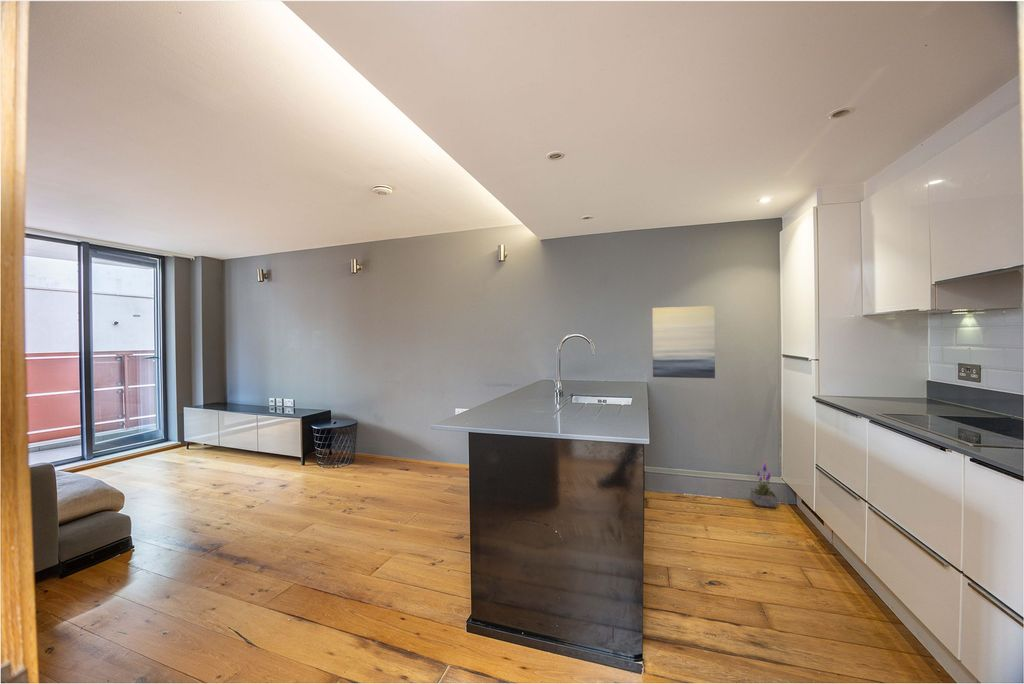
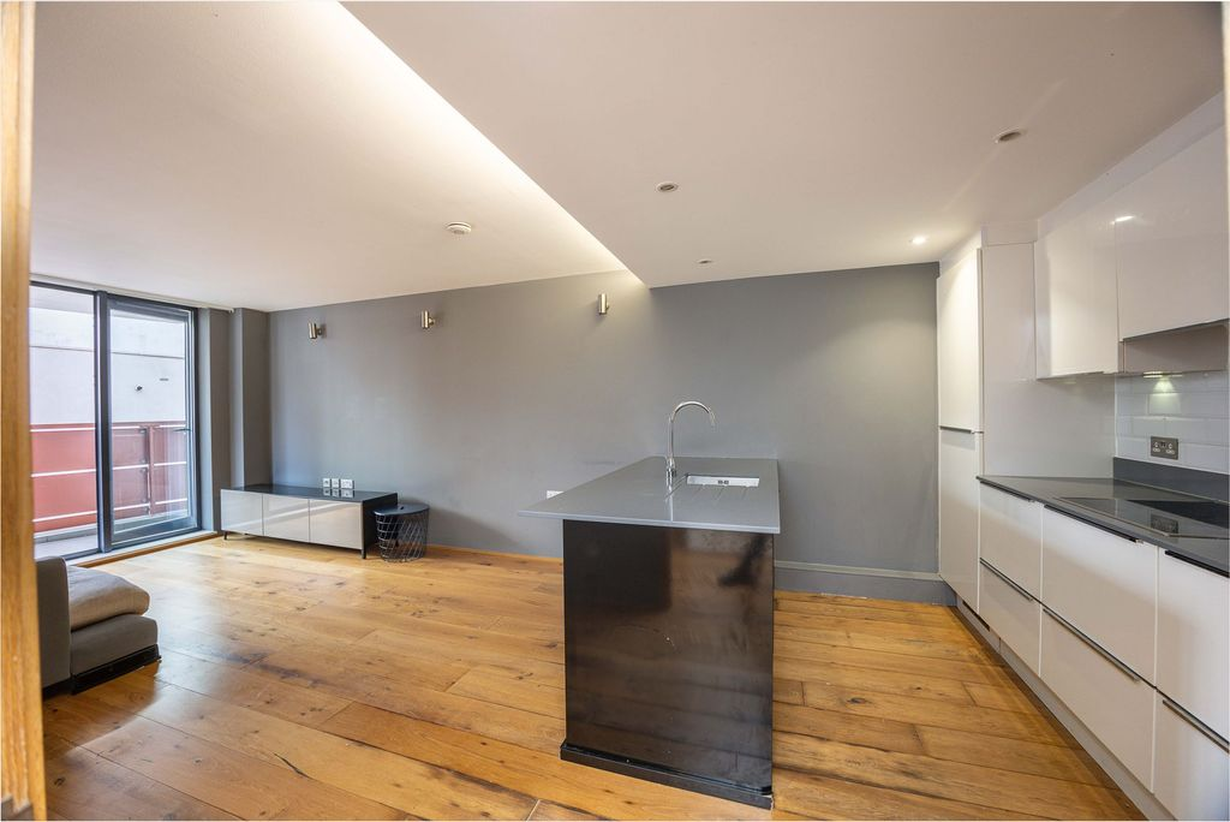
- wall art [651,305,716,379]
- potted plant [750,460,779,509]
